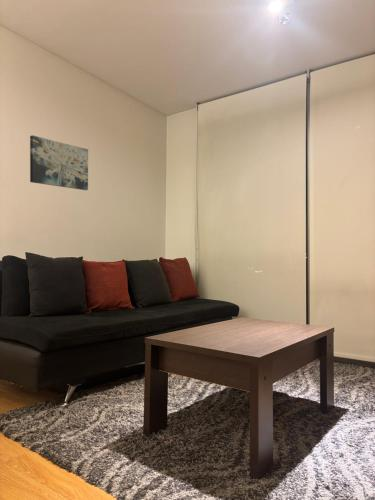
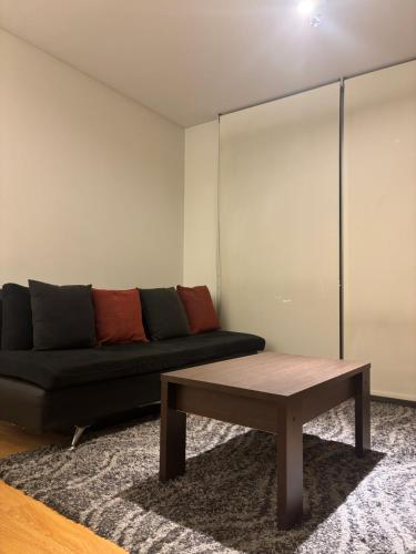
- wall art [29,134,89,191]
